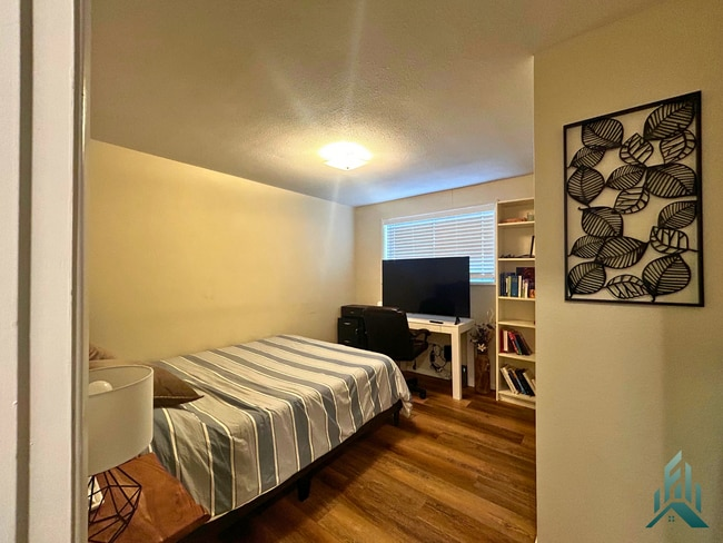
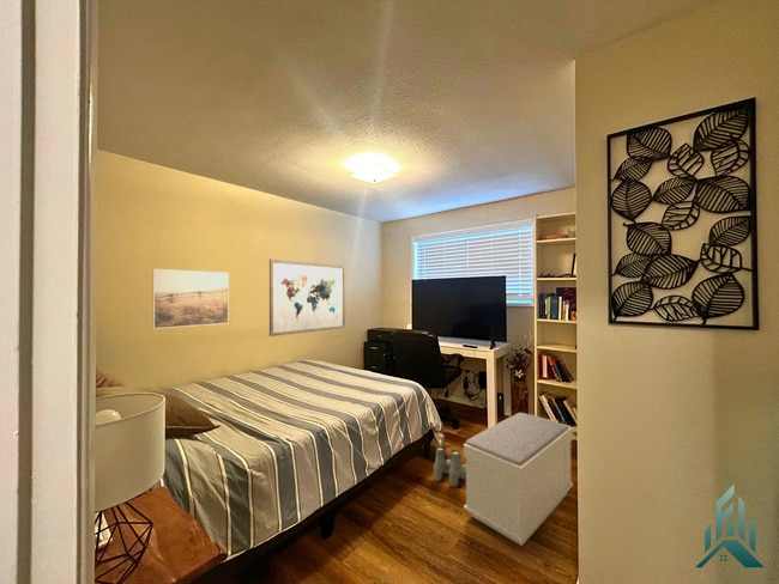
+ bench [463,412,574,547]
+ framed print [151,268,230,330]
+ wall art [268,257,346,337]
+ boots [433,445,466,488]
